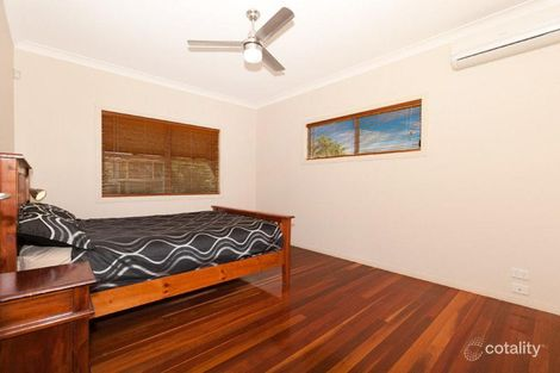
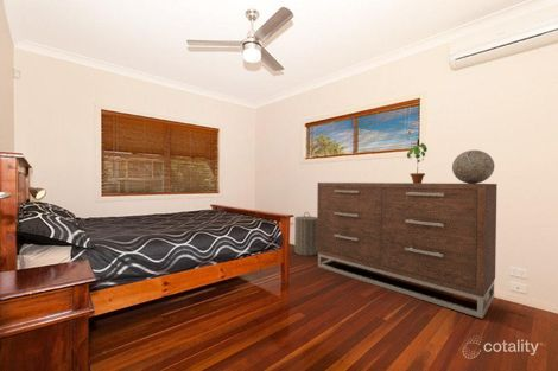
+ laundry hamper [293,211,318,257]
+ dresser [316,181,499,319]
+ decorative sphere [451,149,495,184]
+ potted plant [406,142,429,184]
